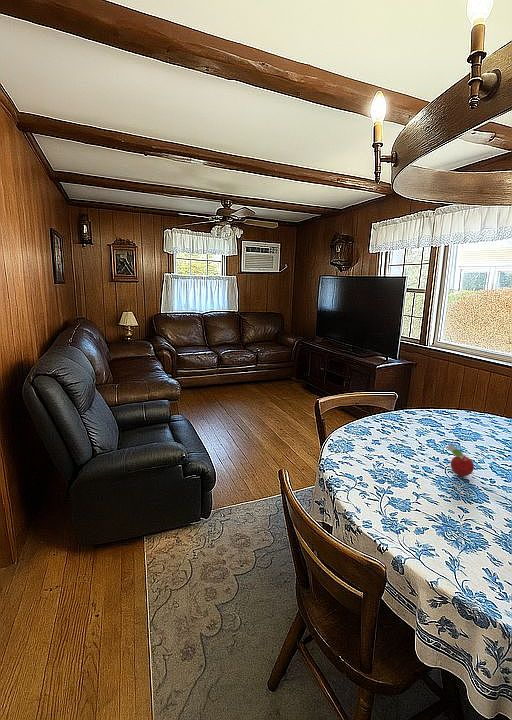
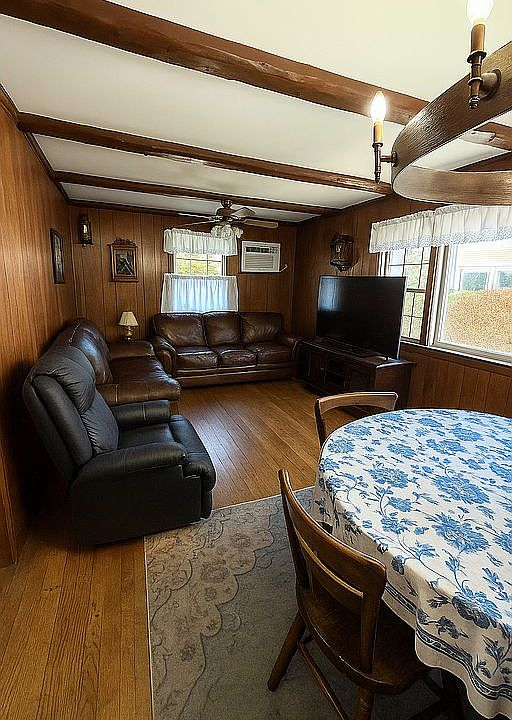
- fruit [447,442,475,477]
